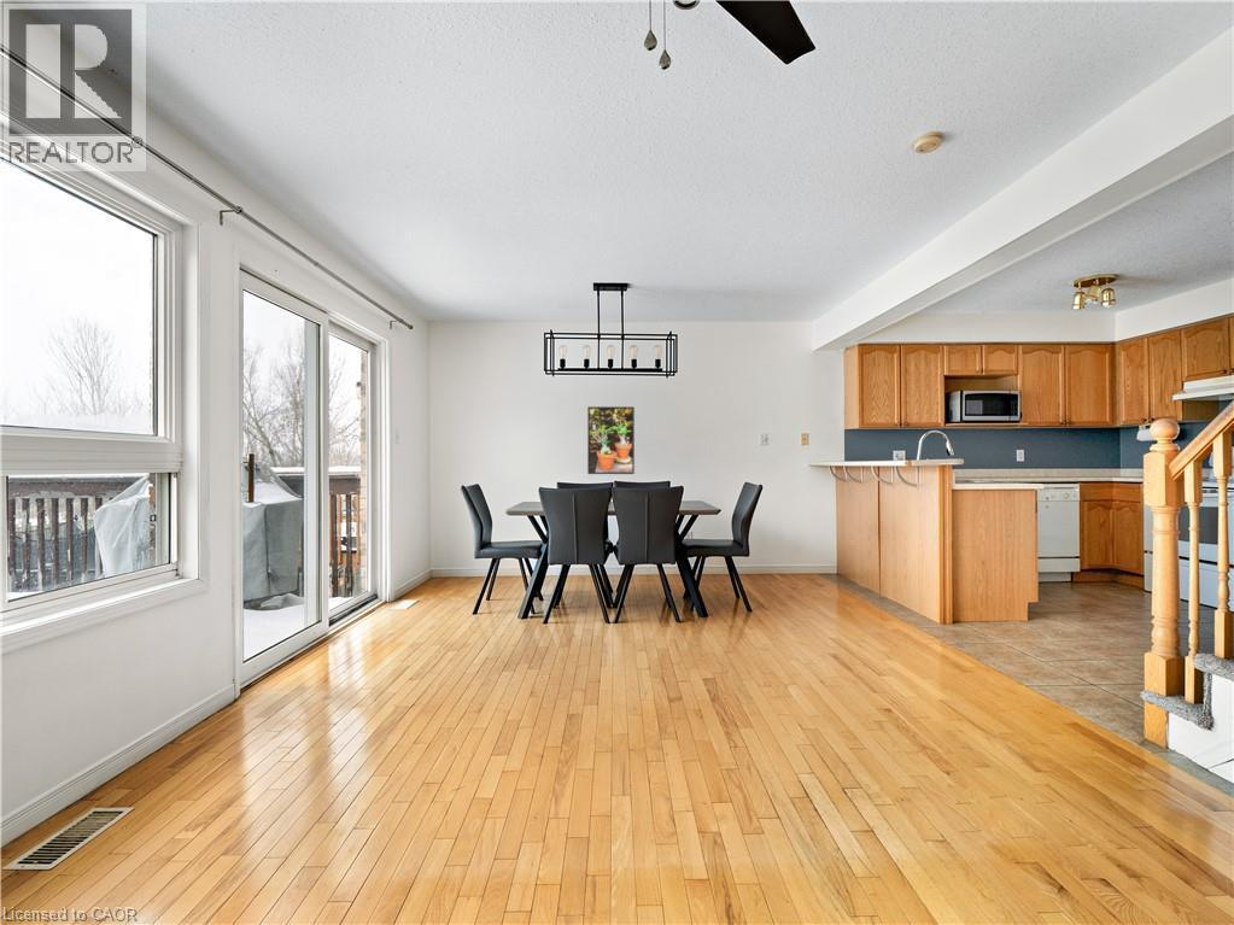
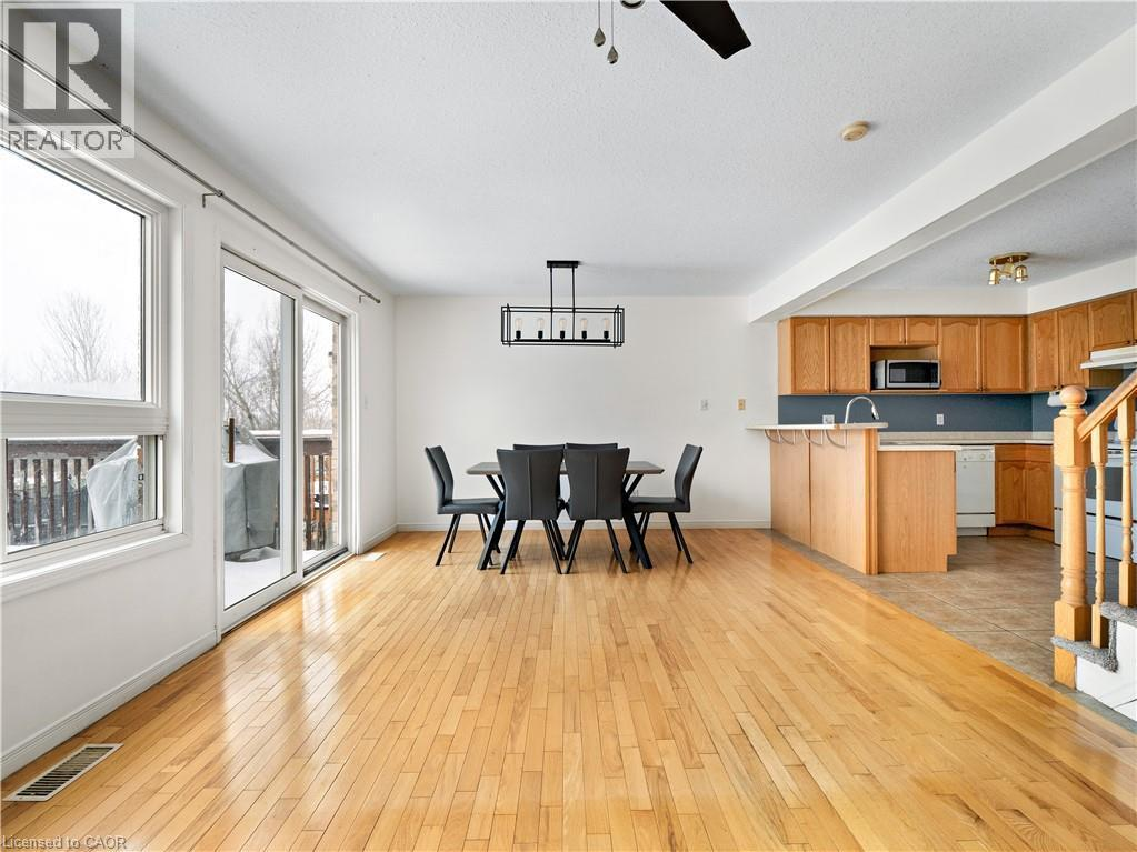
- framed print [586,405,636,475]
